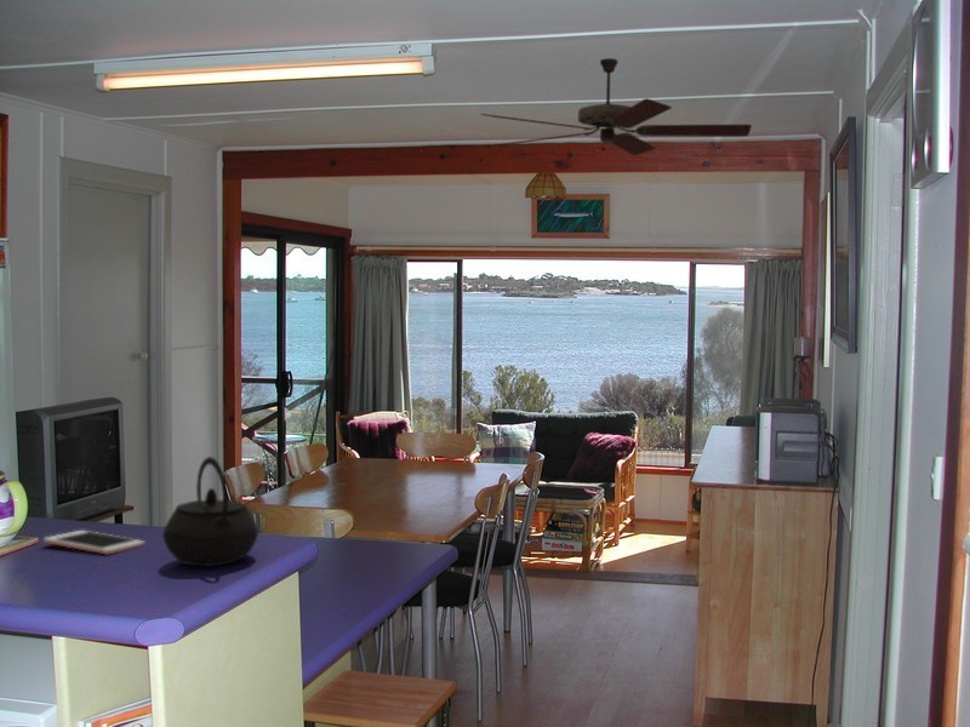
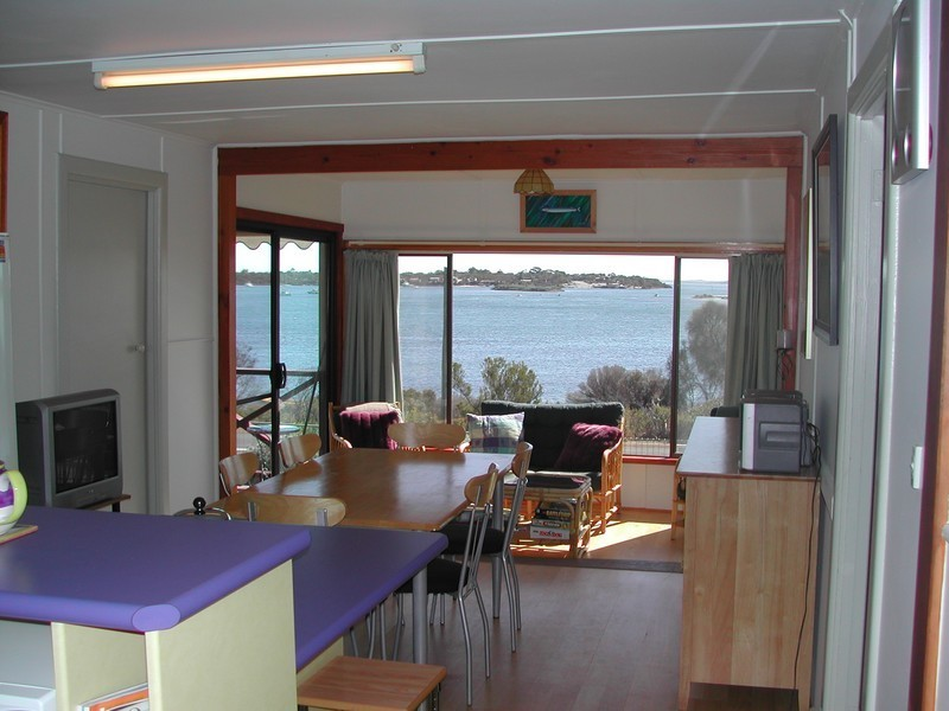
- ceiling fan [480,57,753,156]
- kettle [161,456,259,567]
- cell phone [42,529,146,556]
